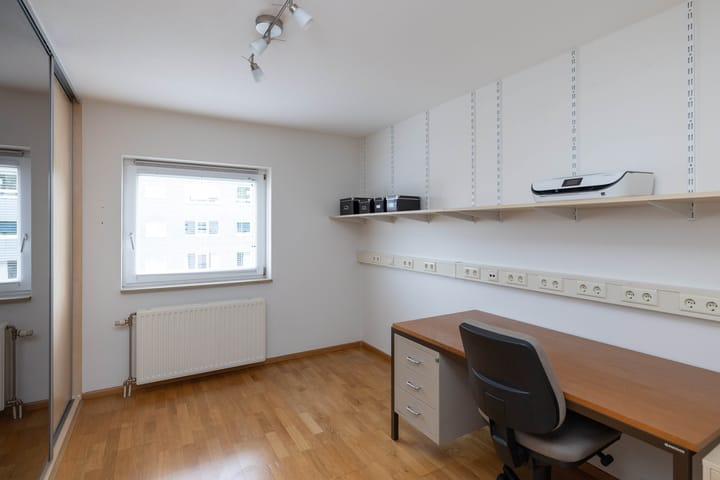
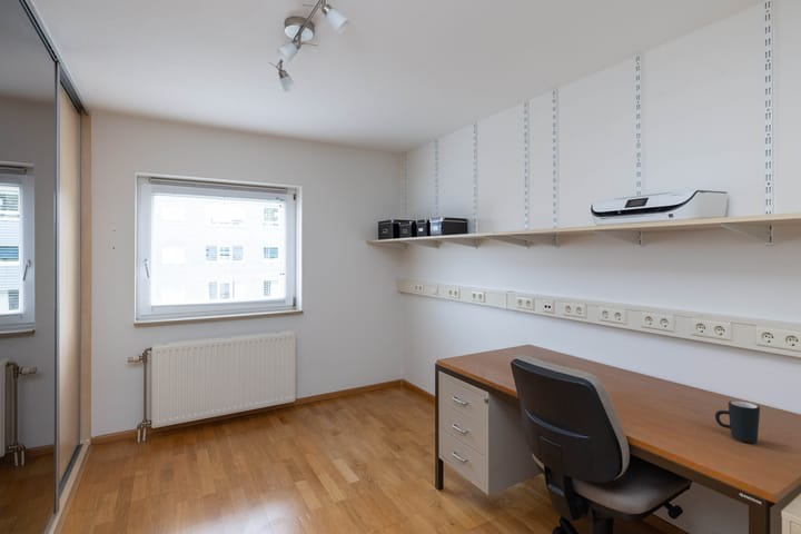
+ mug [714,399,761,444]
